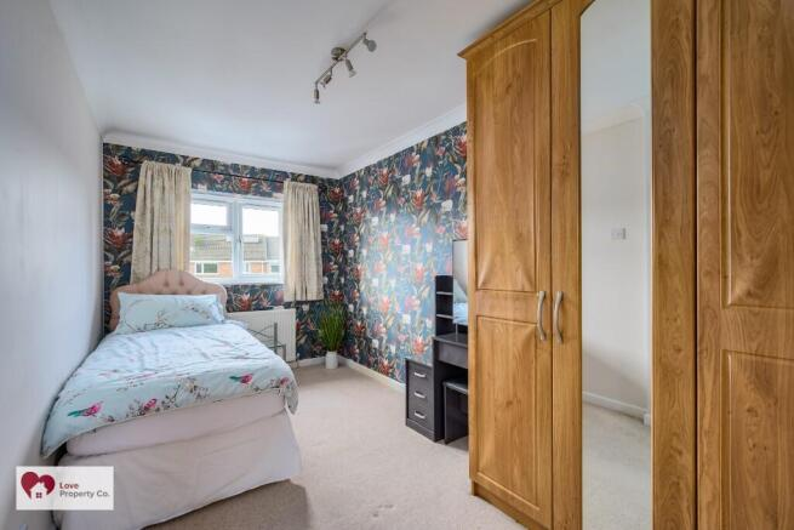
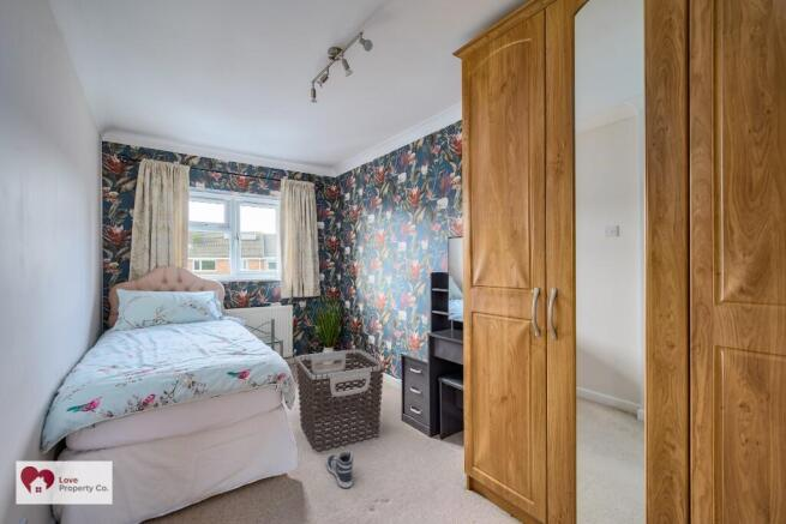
+ sneaker [325,450,354,489]
+ clothes hamper [295,348,385,456]
